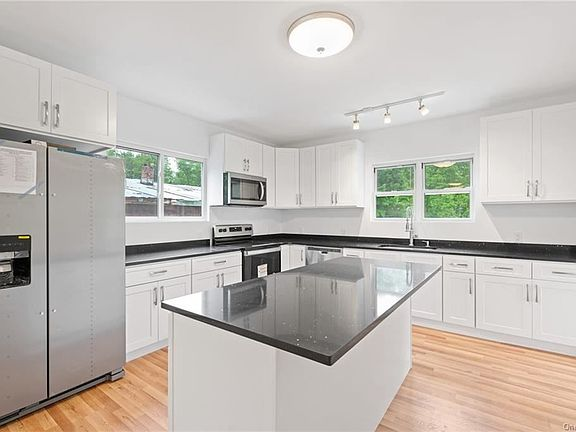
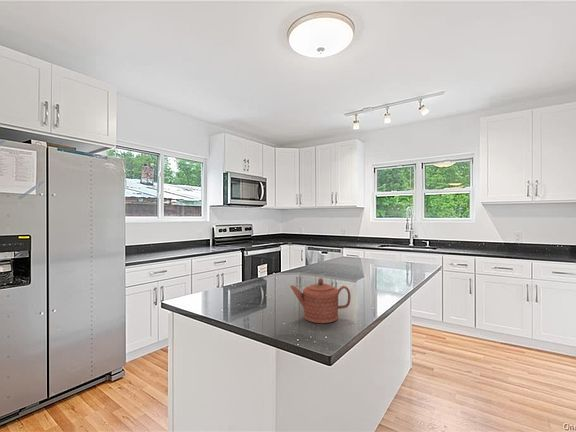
+ teapot [289,277,352,324]
